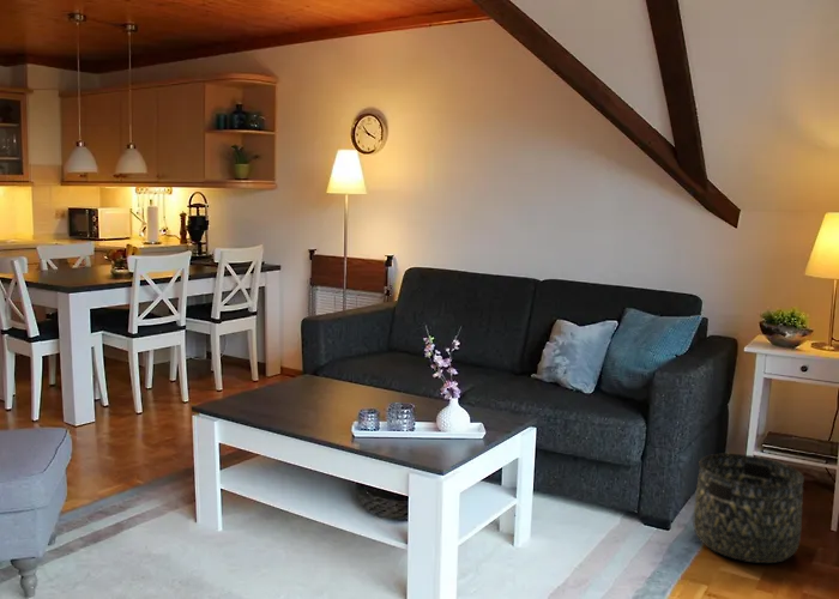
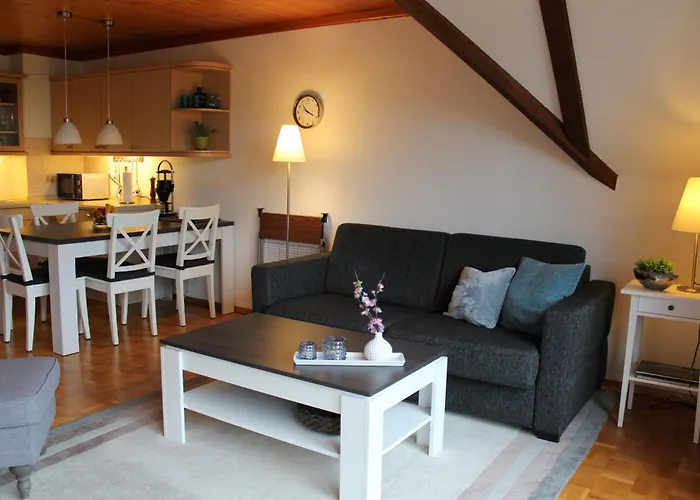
- basket [692,453,805,564]
